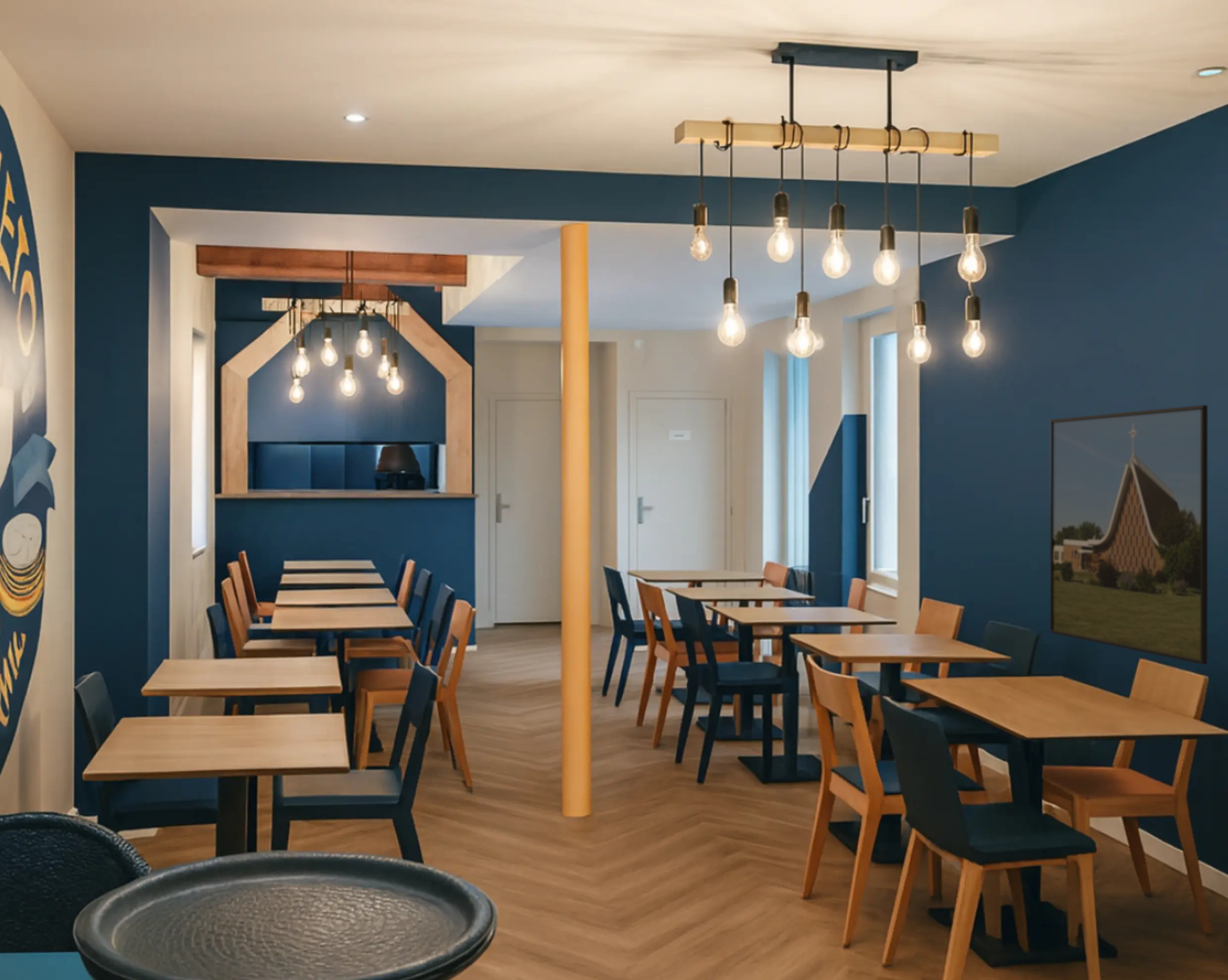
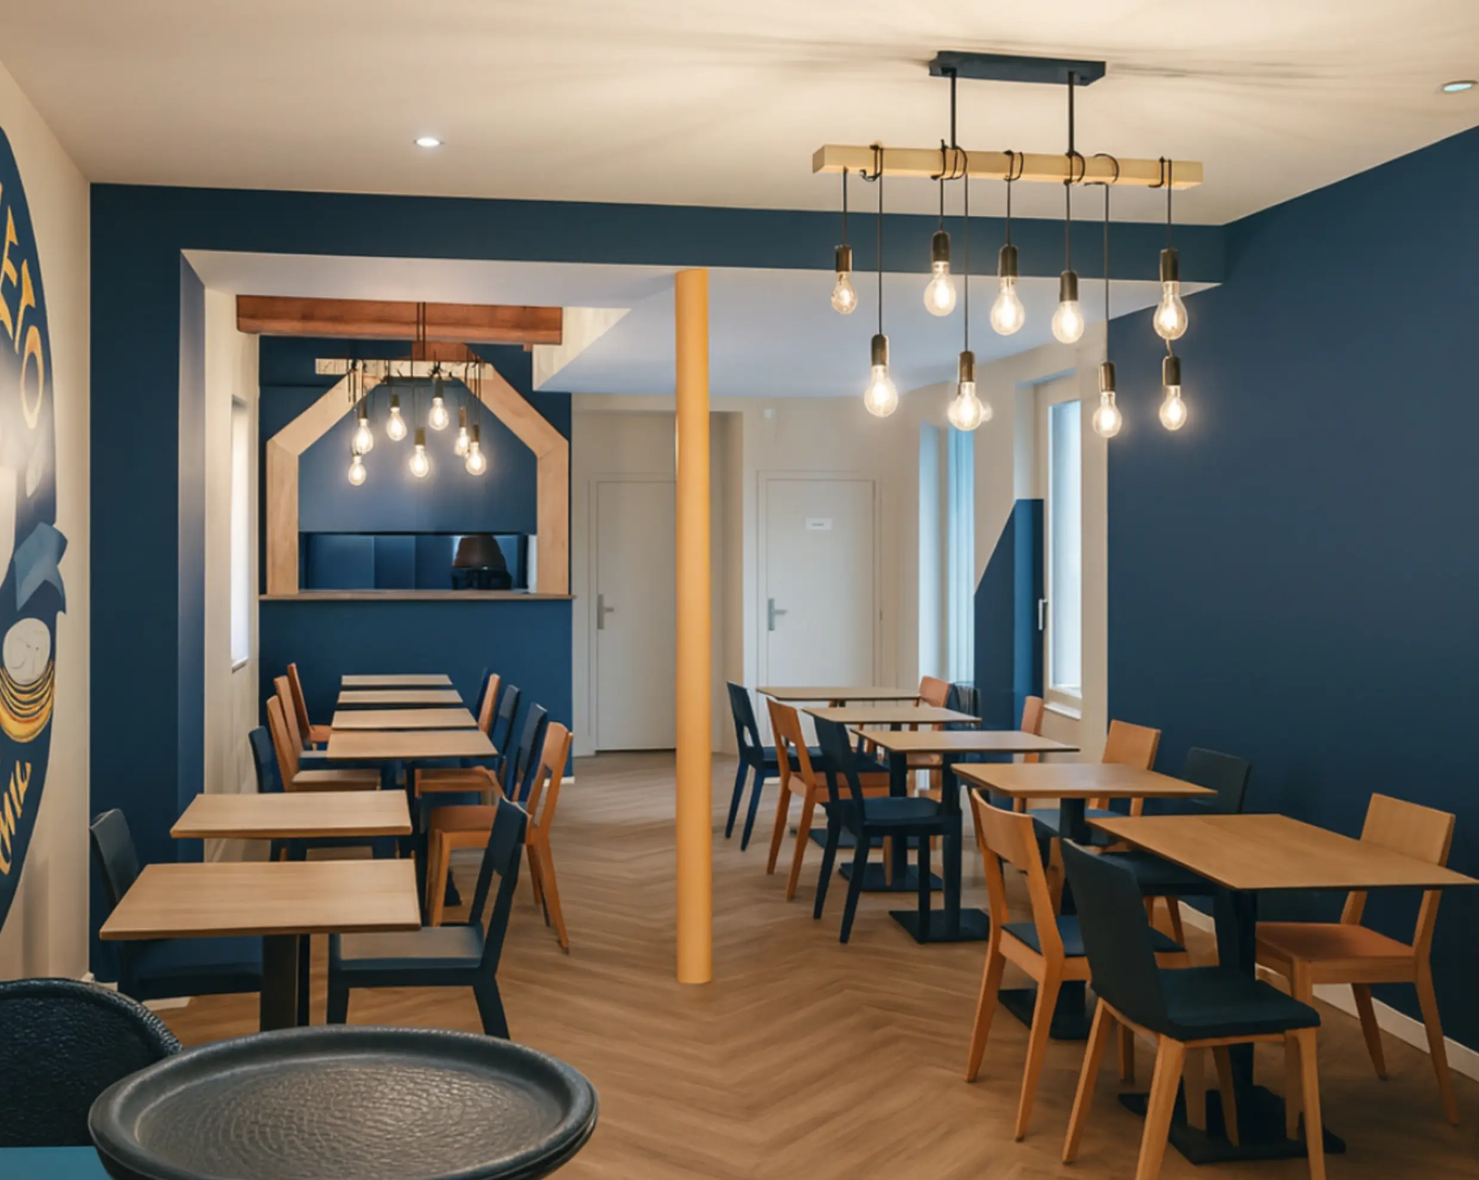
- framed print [1050,404,1208,665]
